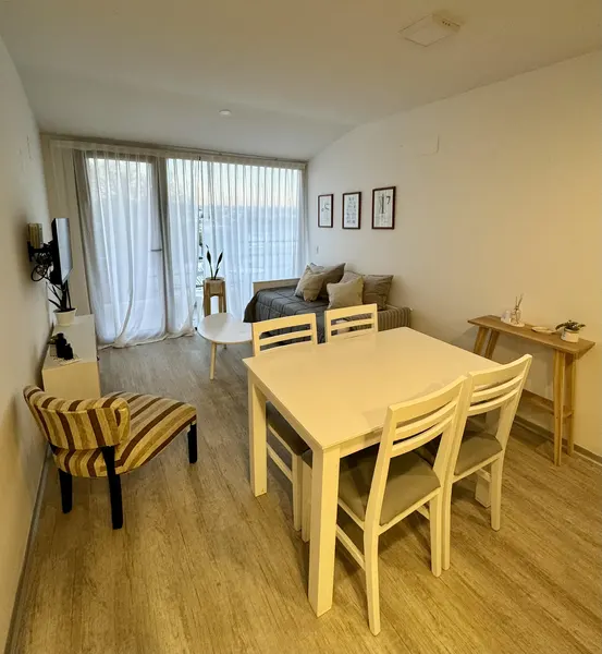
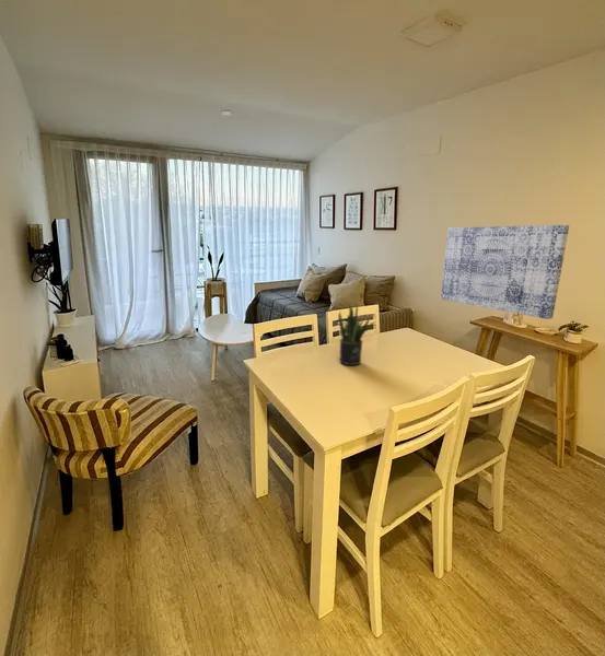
+ potted plant [337,304,377,366]
+ wall art [440,224,570,320]
